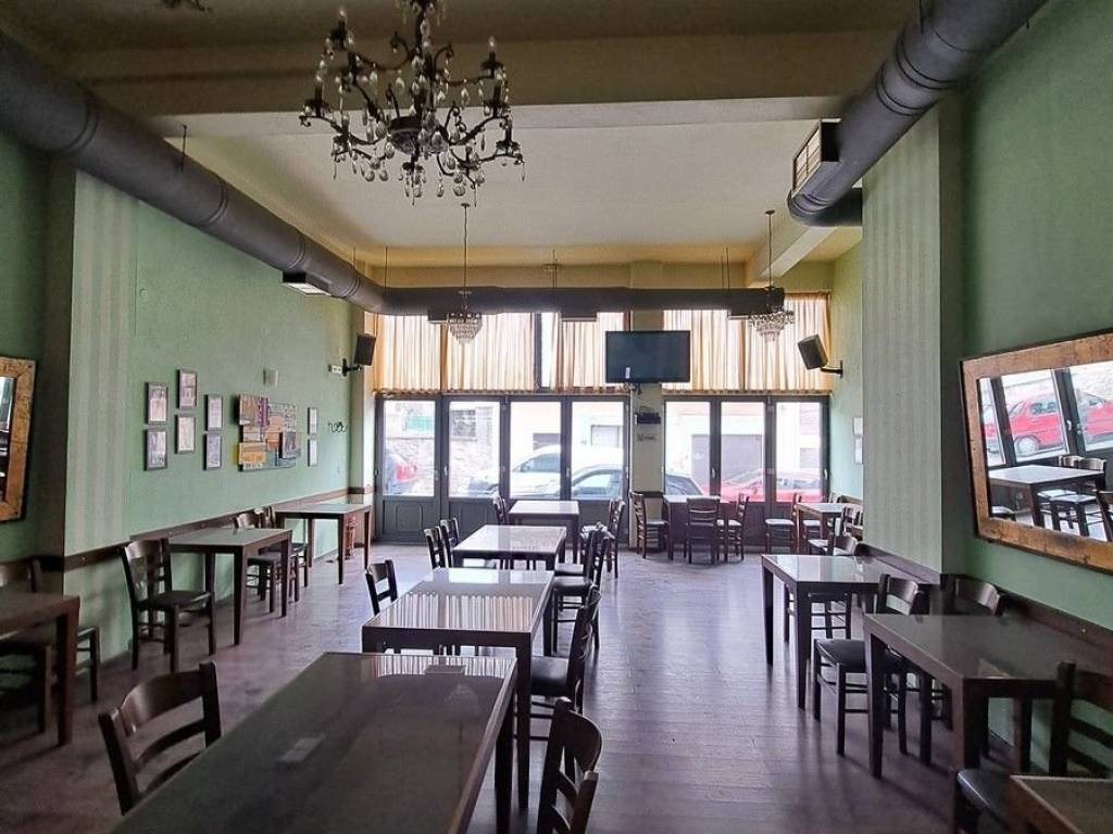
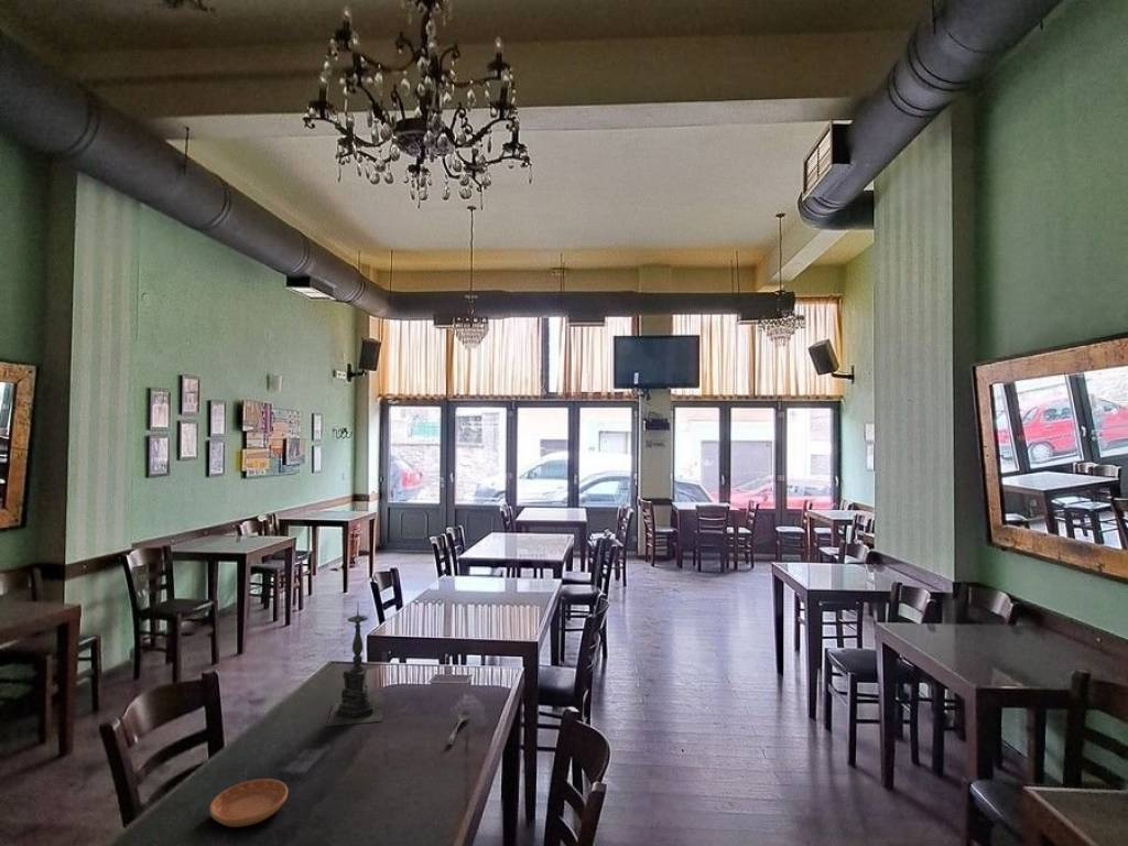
+ candle holder [326,600,387,727]
+ soupspoon [446,709,471,746]
+ saucer [208,778,289,828]
